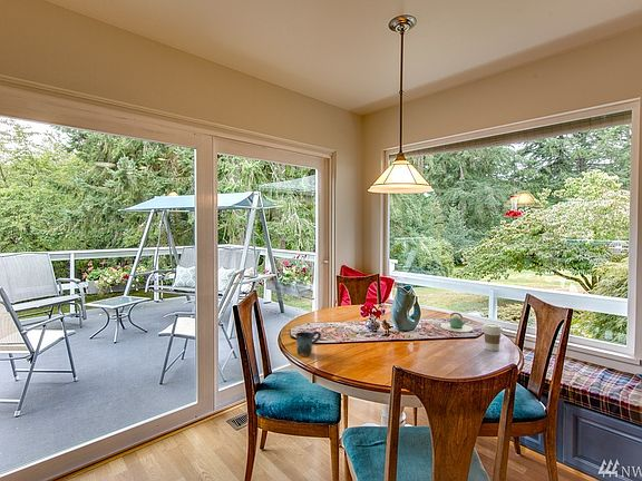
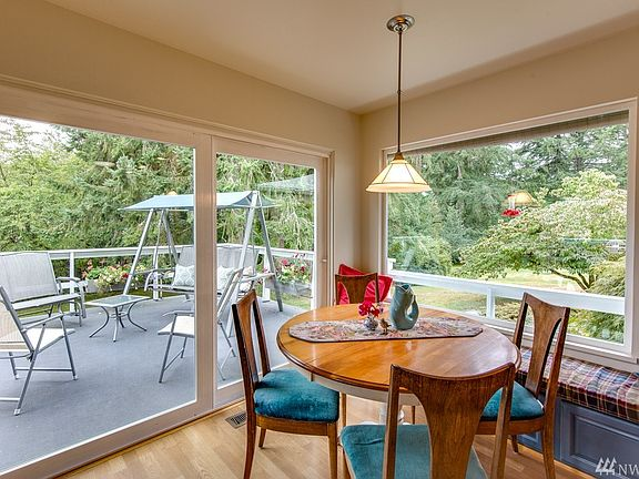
- teapot [439,312,474,333]
- coffee cup [481,323,504,352]
- mug [294,330,322,357]
